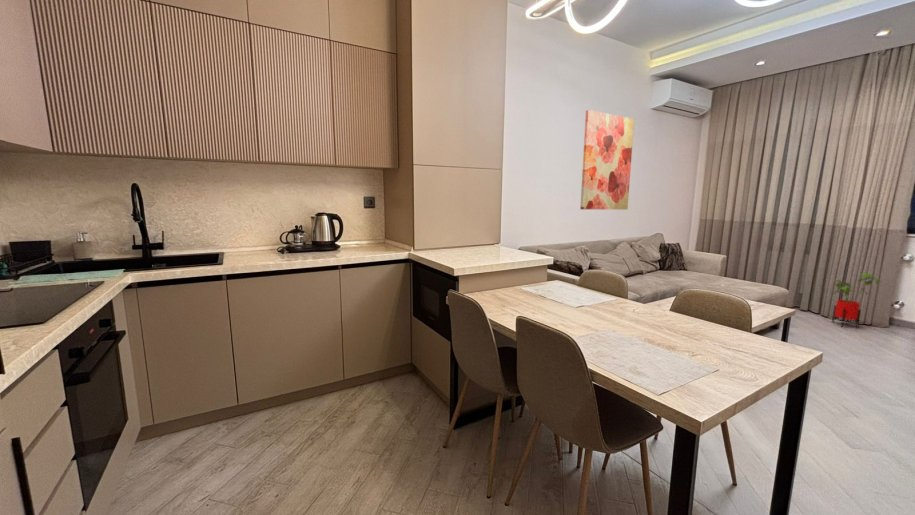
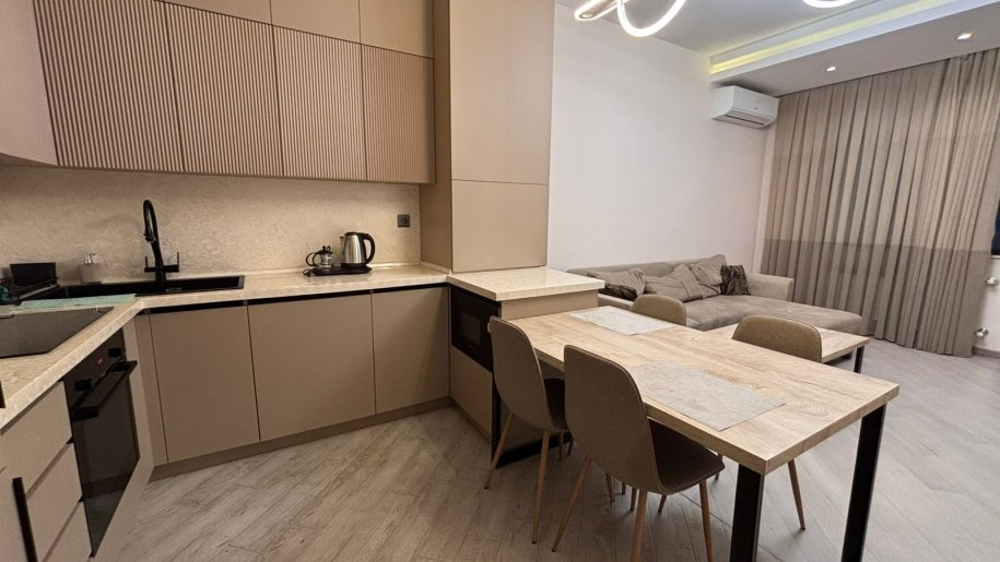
- house plant [831,272,883,329]
- wall art [579,109,635,211]
